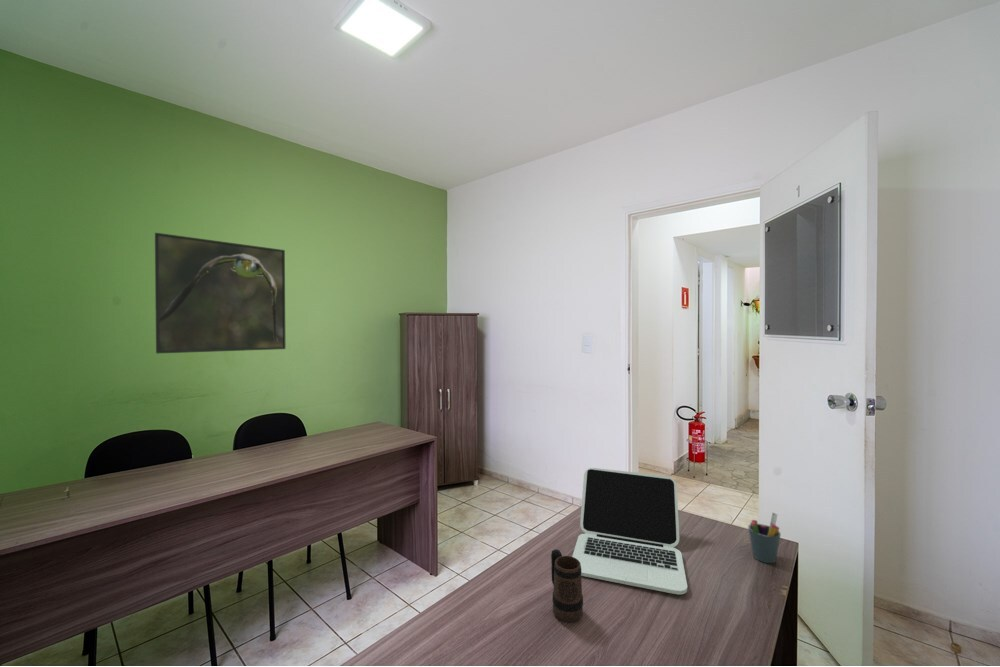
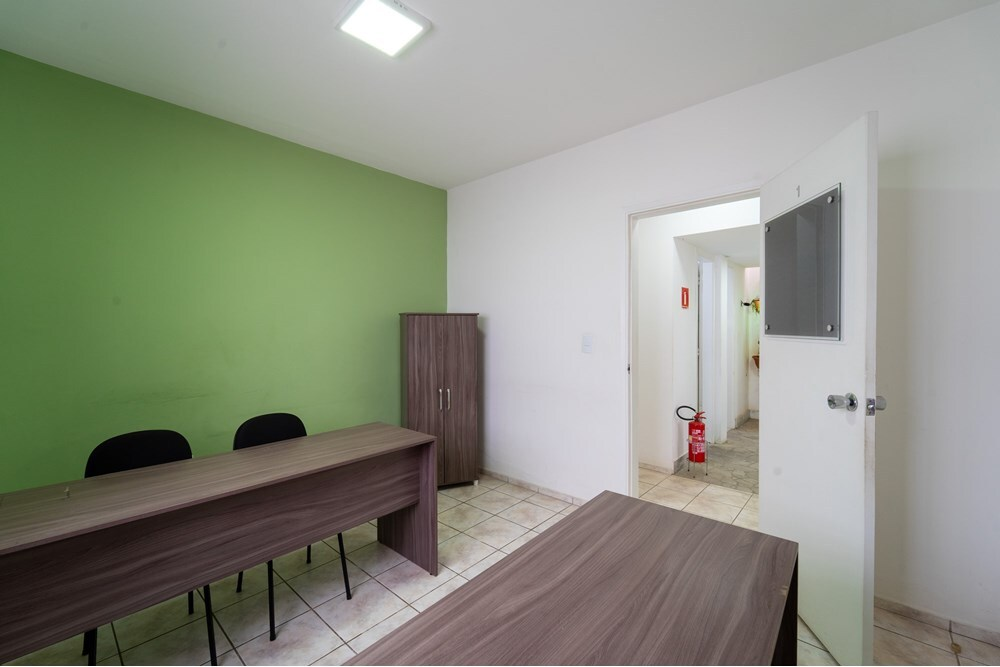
- laptop [571,467,688,595]
- pen holder [747,512,782,564]
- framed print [154,232,287,354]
- mug [550,548,584,623]
